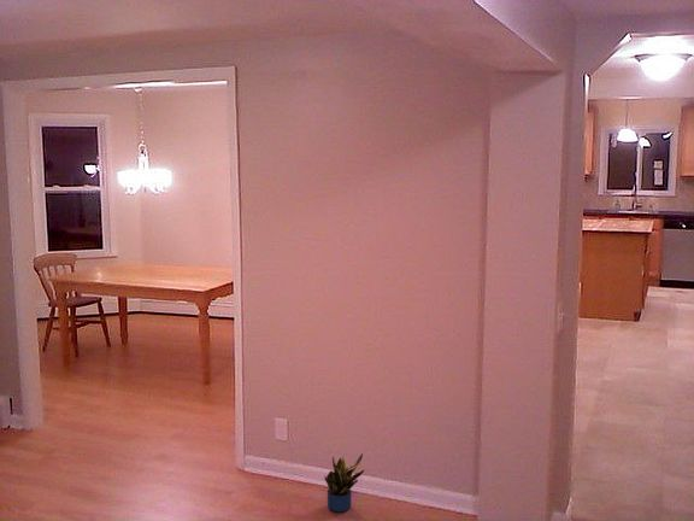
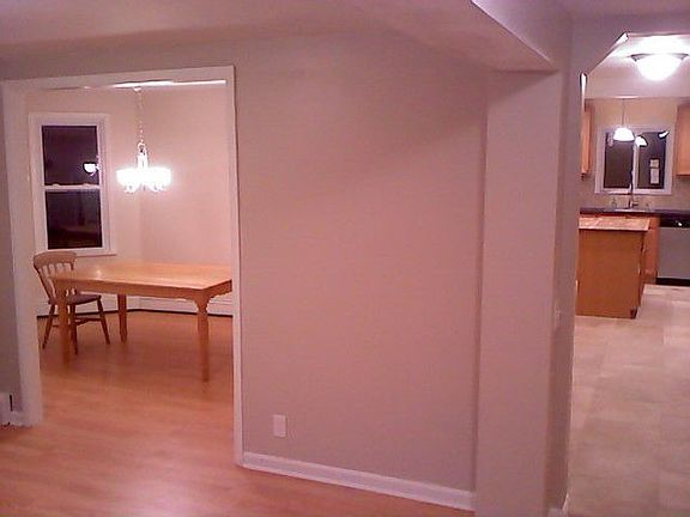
- potted plant [323,452,365,513]
